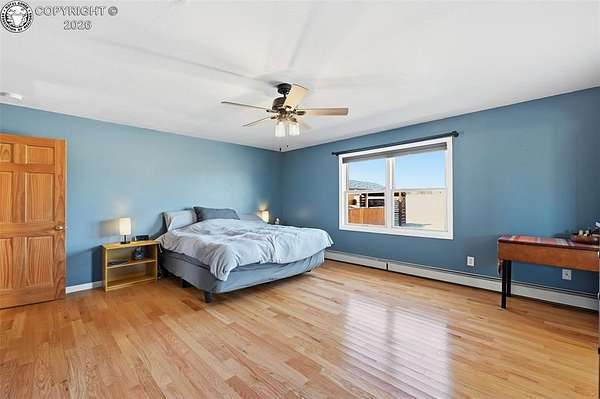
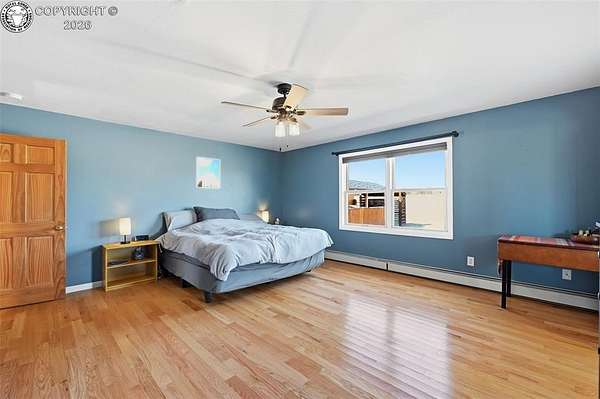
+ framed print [195,156,221,190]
